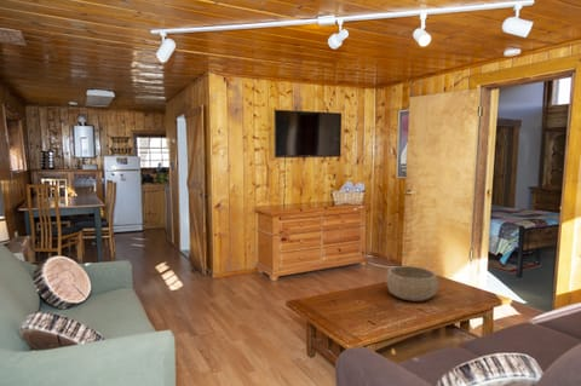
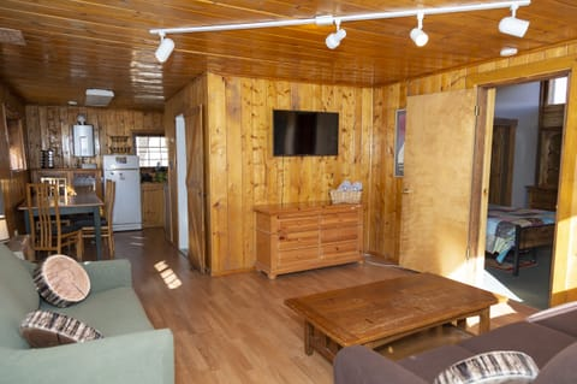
- decorative bowl [385,265,439,303]
